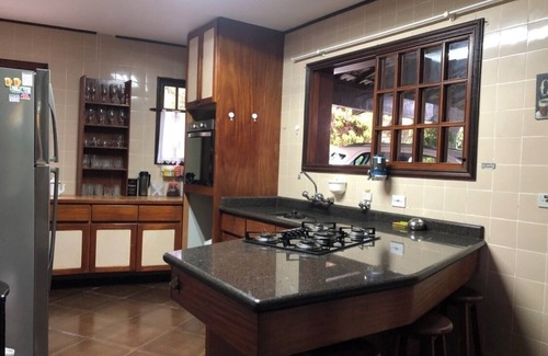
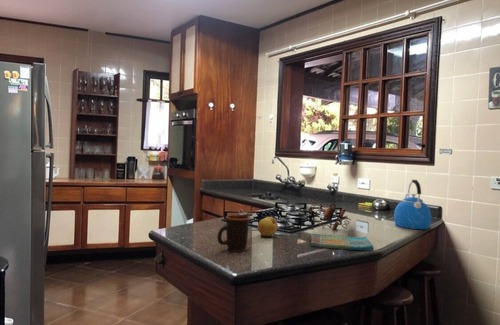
+ teapot [308,198,352,231]
+ fruit [257,216,279,238]
+ mug [216,214,250,253]
+ kettle [393,179,432,230]
+ dish towel [310,233,375,252]
